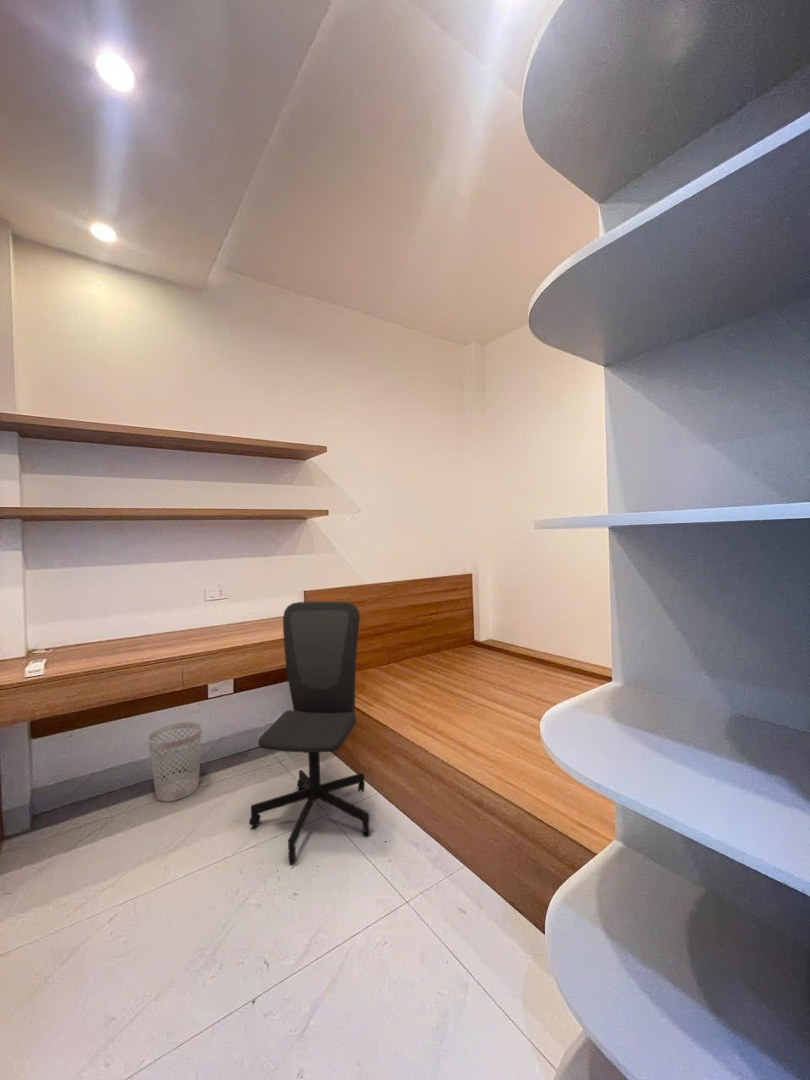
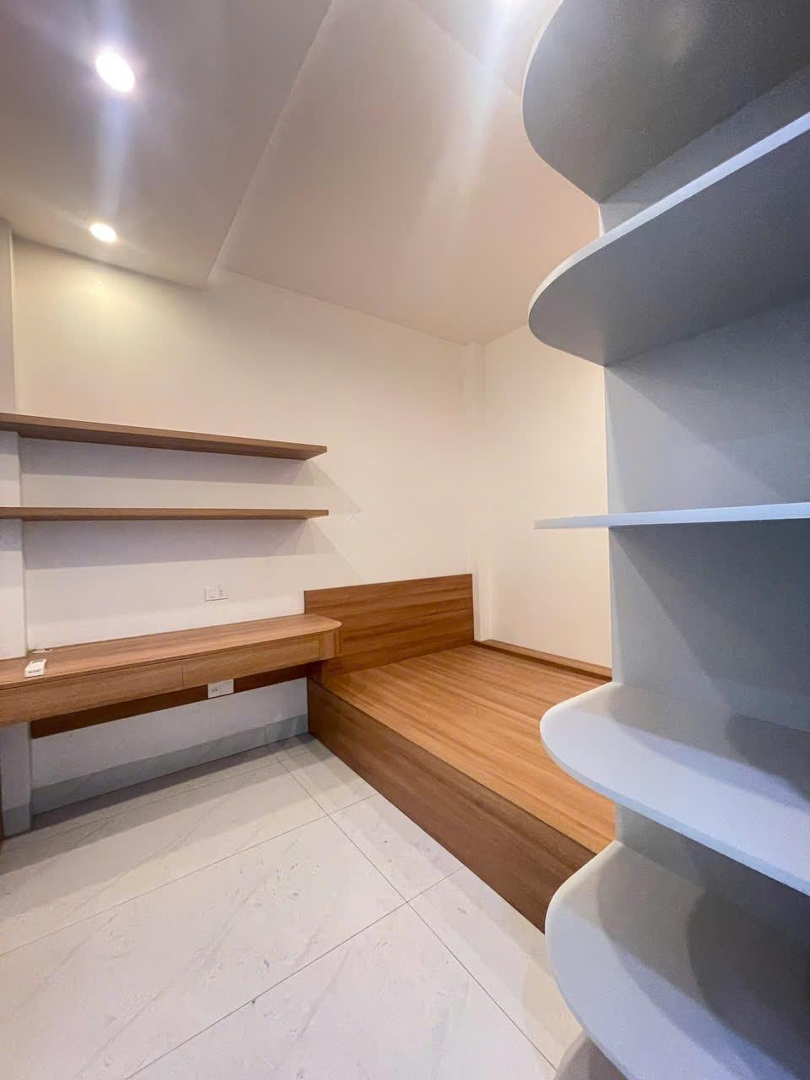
- wastebasket [147,721,203,802]
- office chair [248,601,370,862]
